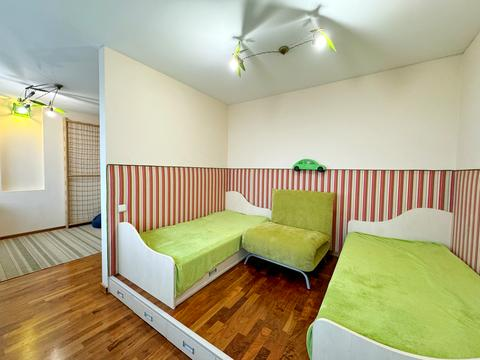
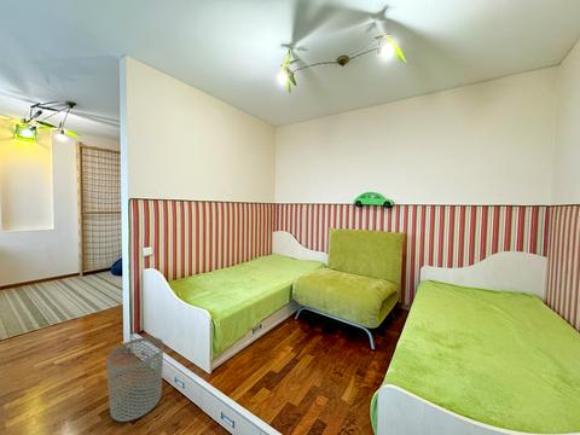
+ waste bin [105,336,164,423]
